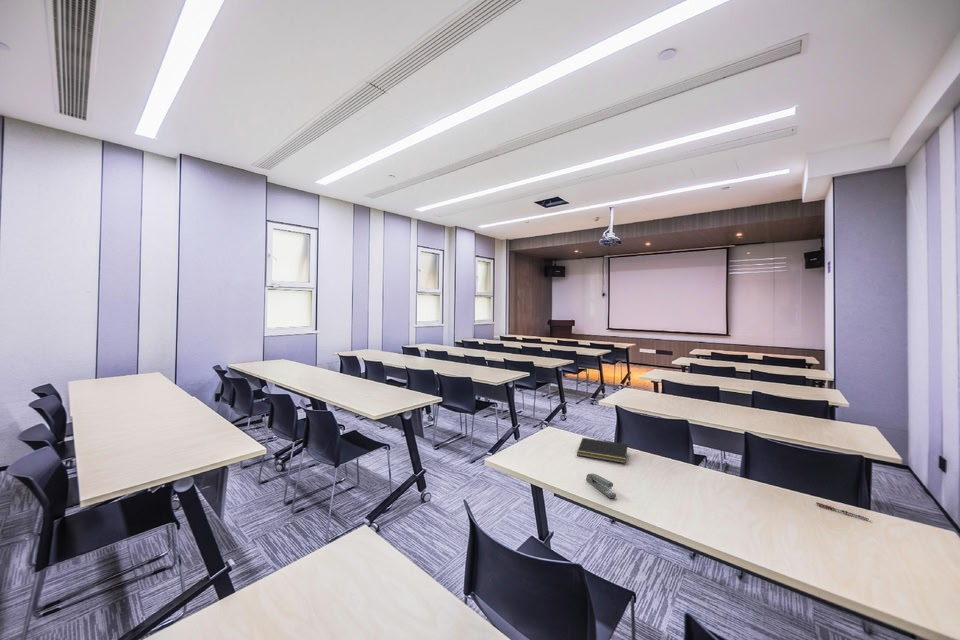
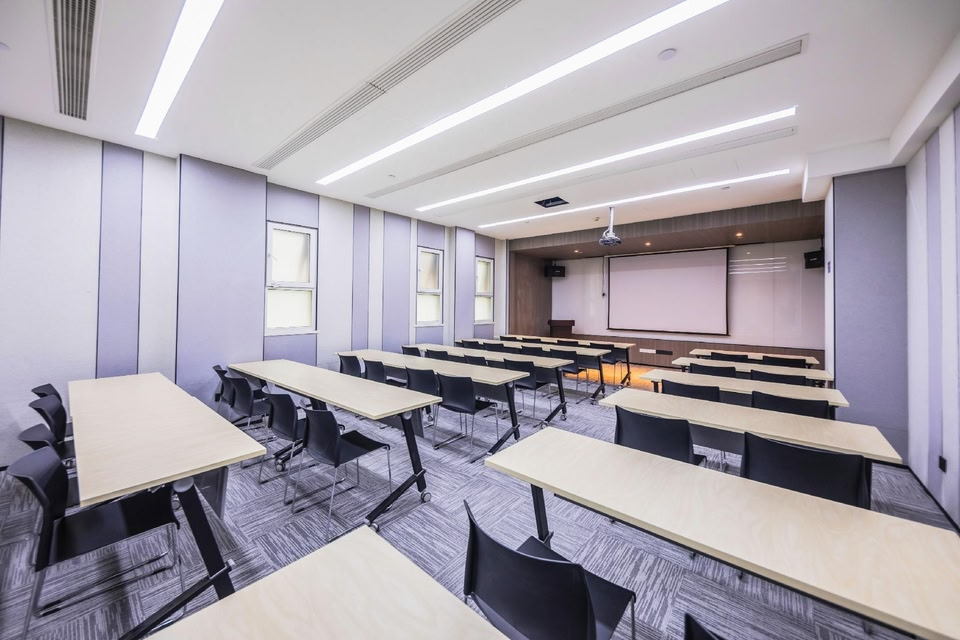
- pen [815,501,870,521]
- notepad [576,437,629,464]
- stapler [585,472,617,499]
